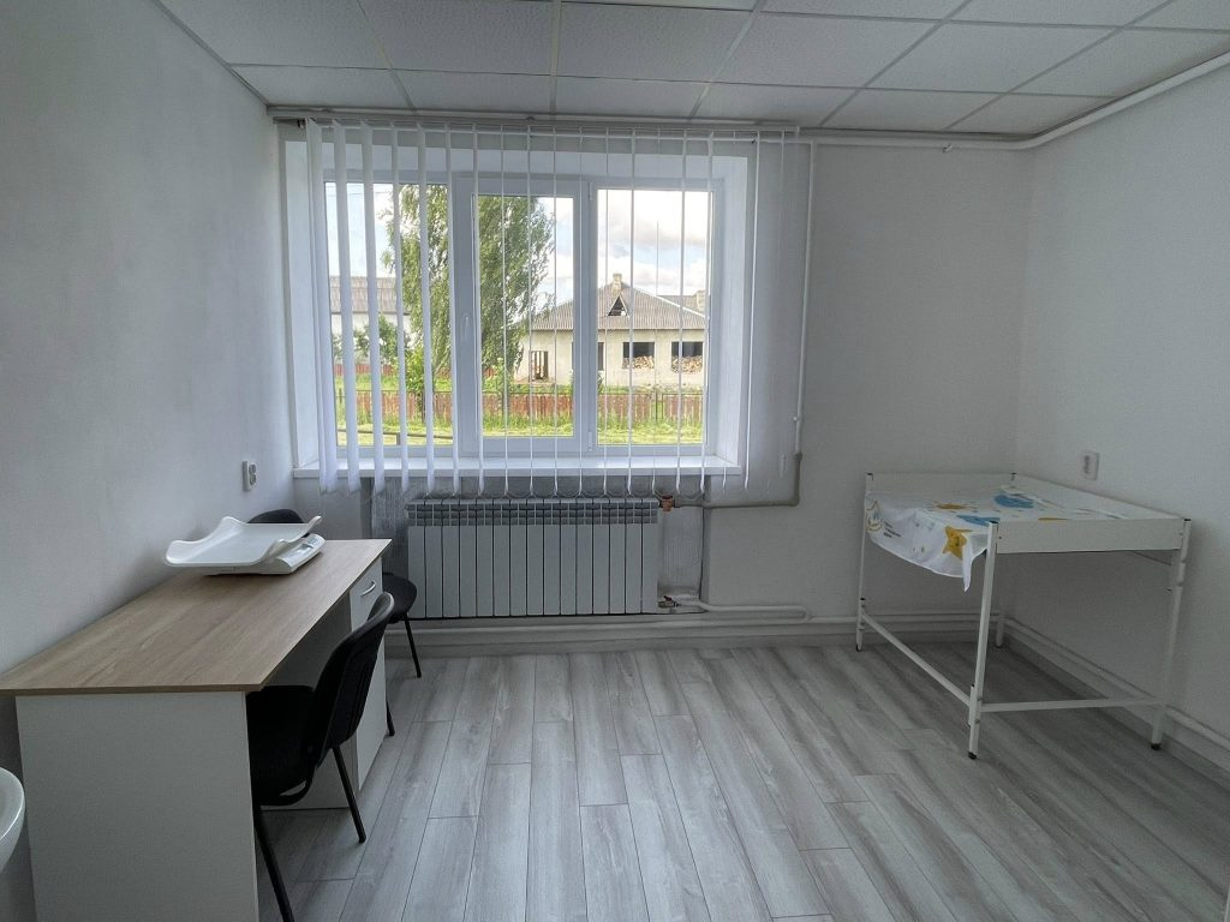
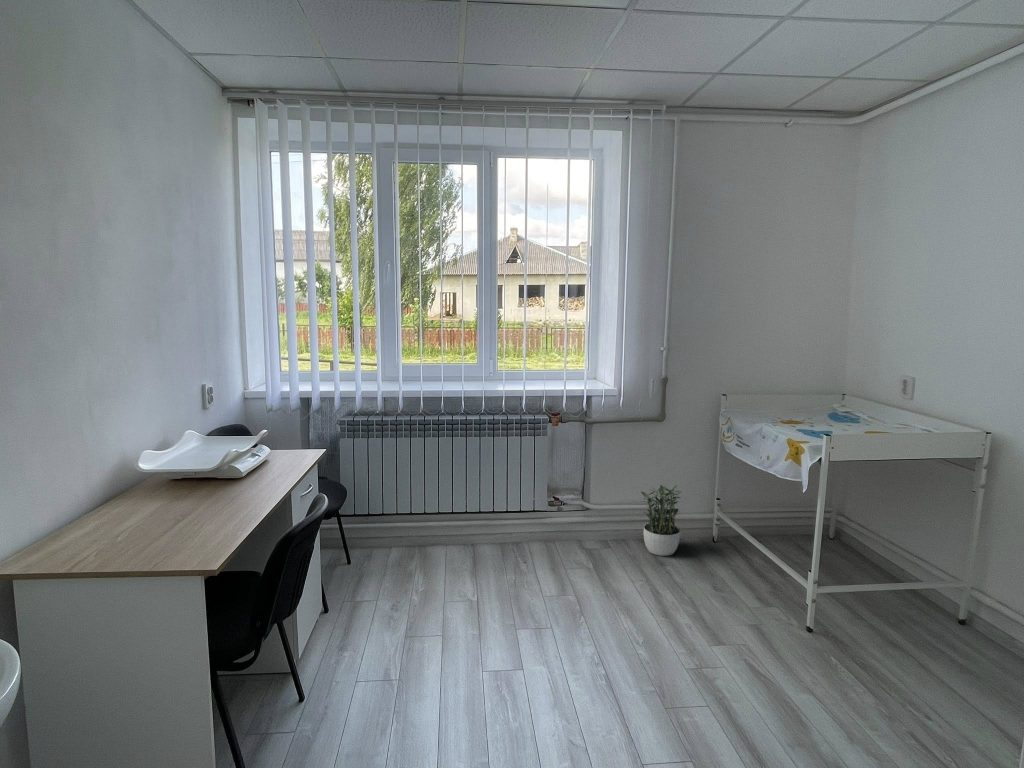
+ potted plant [639,484,682,557]
